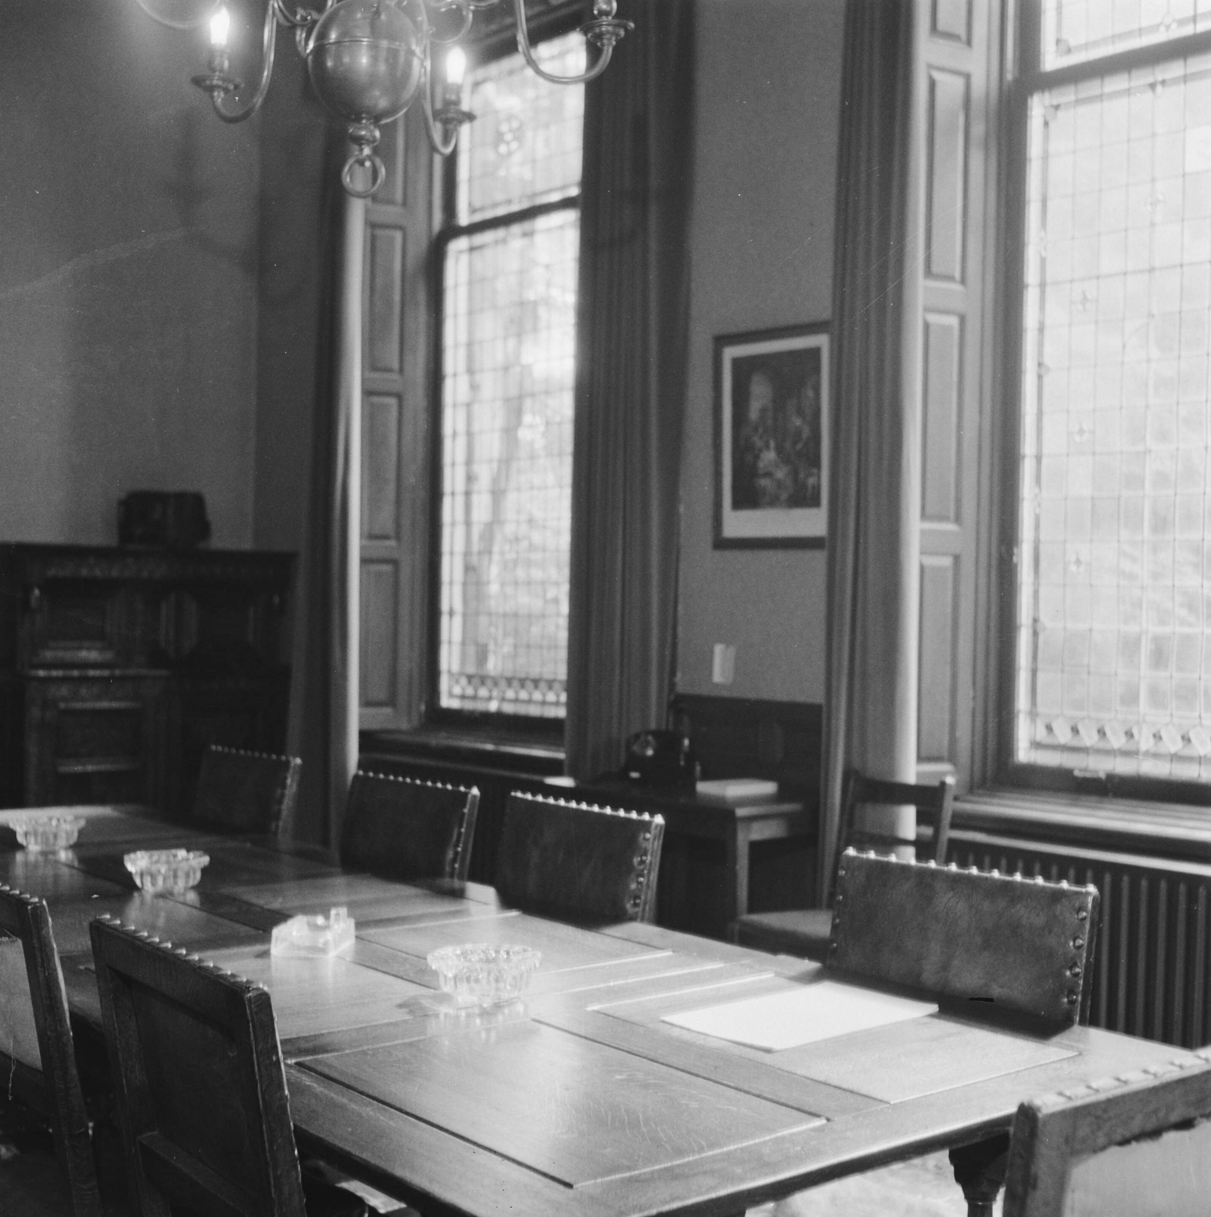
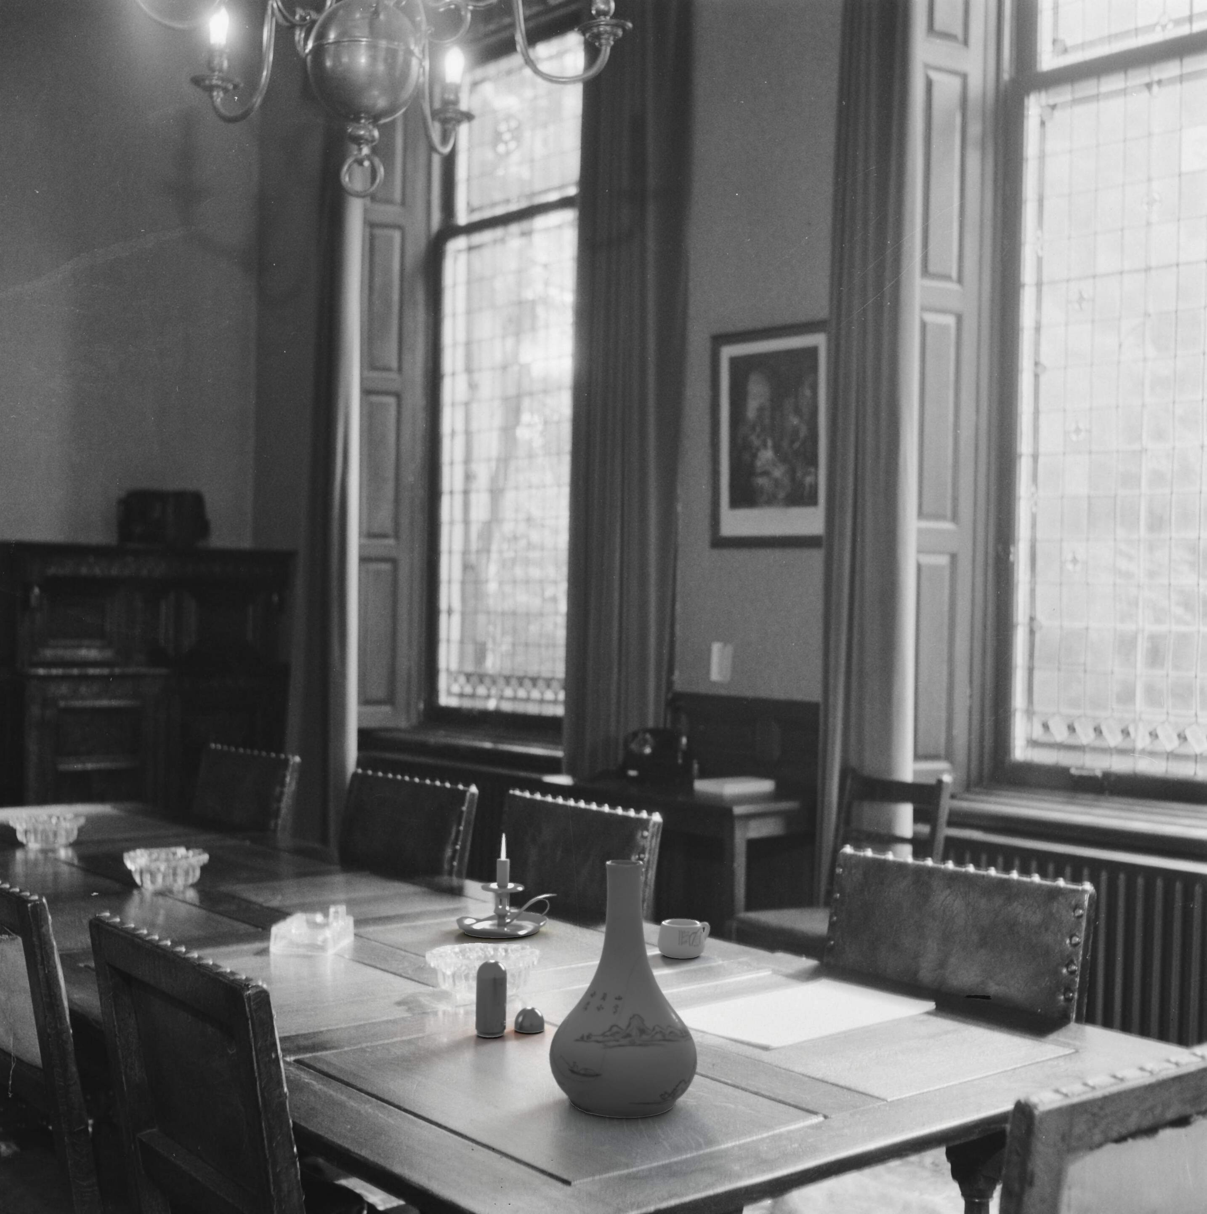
+ vase [549,859,697,1119]
+ candle holder [455,833,557,939]
+ pepper shaker [474,960,545,1038]
+ teacup [657,919,711,960]
